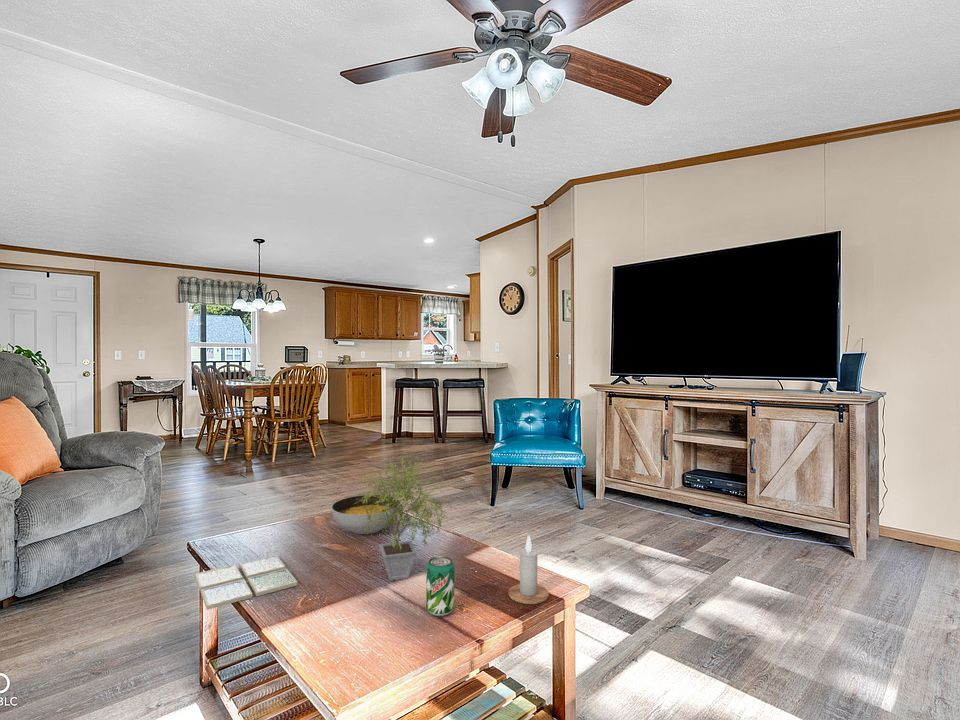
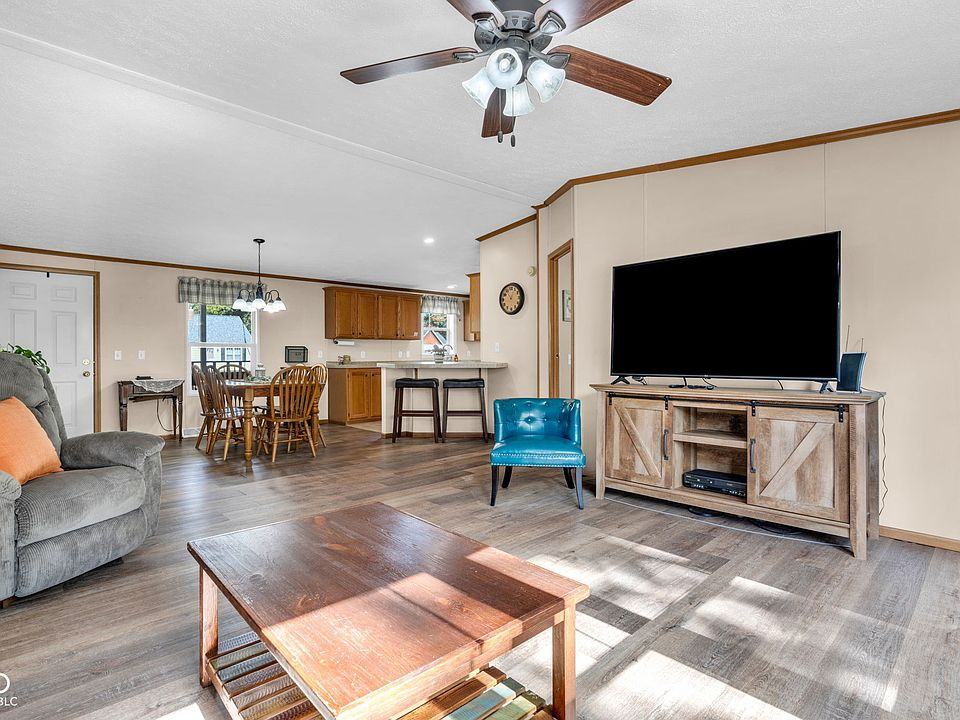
- beverage can [425,555,456,617]
- potted plant [353,451,456,582]
- soup bowl [331,494,401,535]
- drink coaster [194,554,299,611]
- candle [507,534,550,605]
